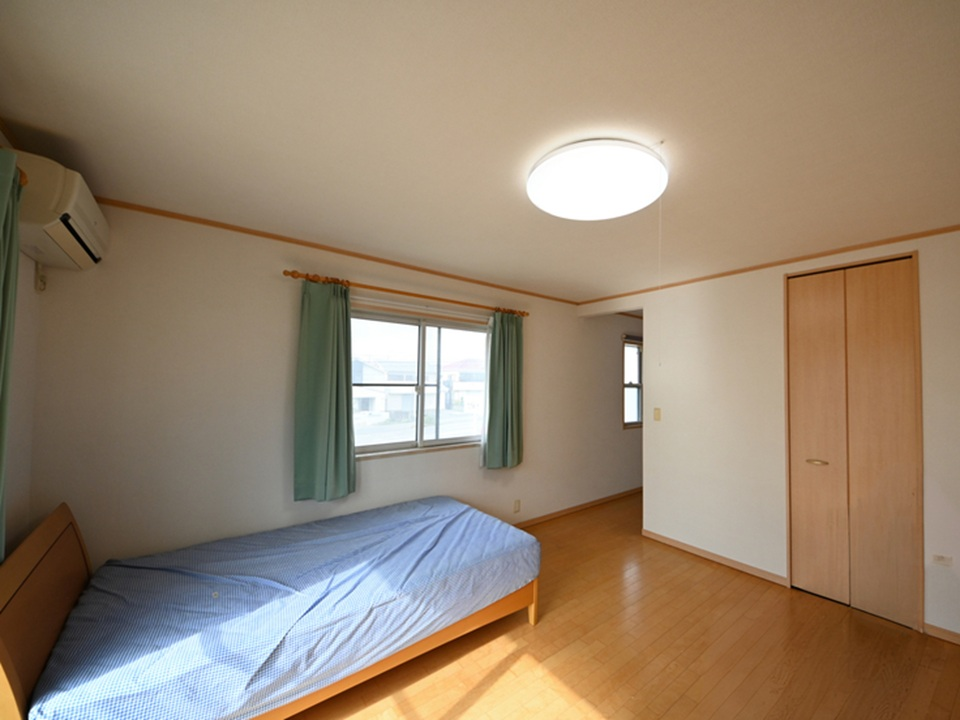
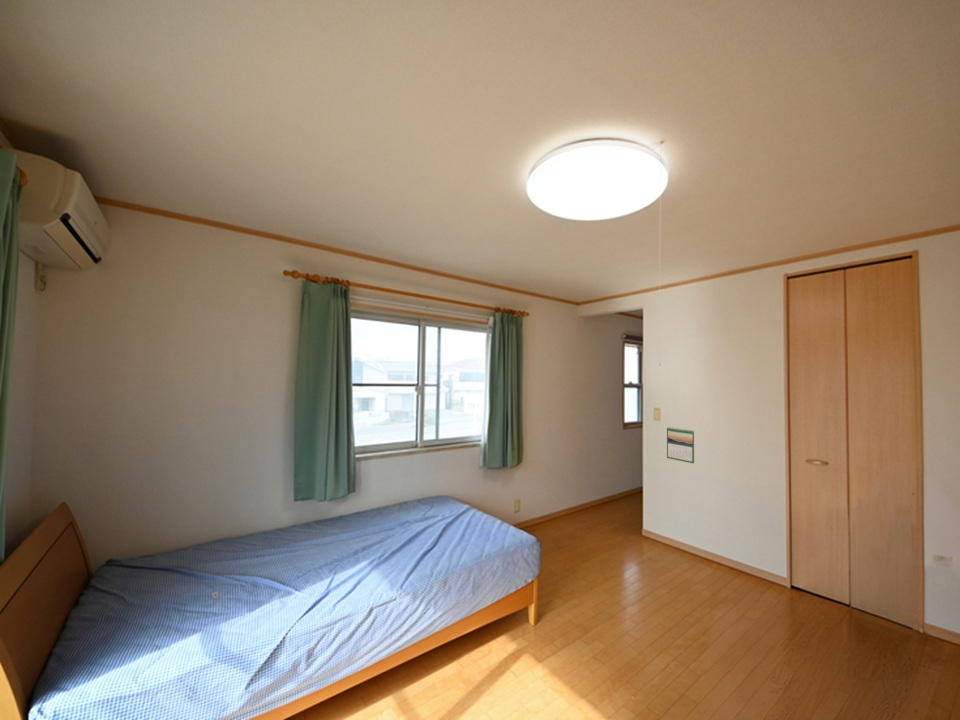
+ calendar [666,426,695,465]
